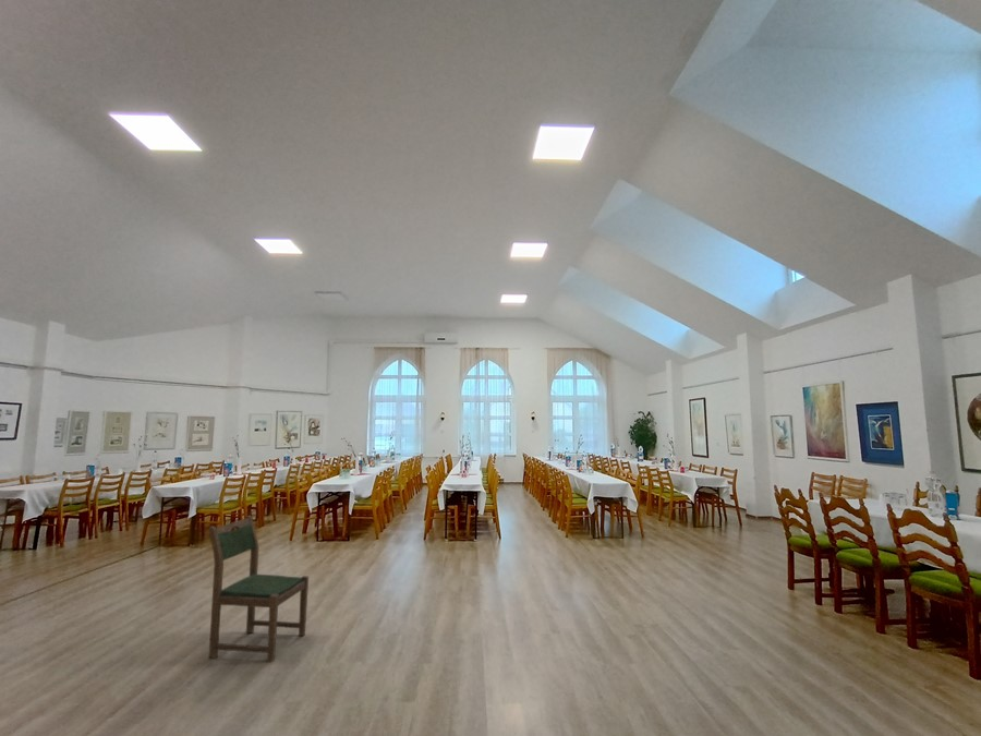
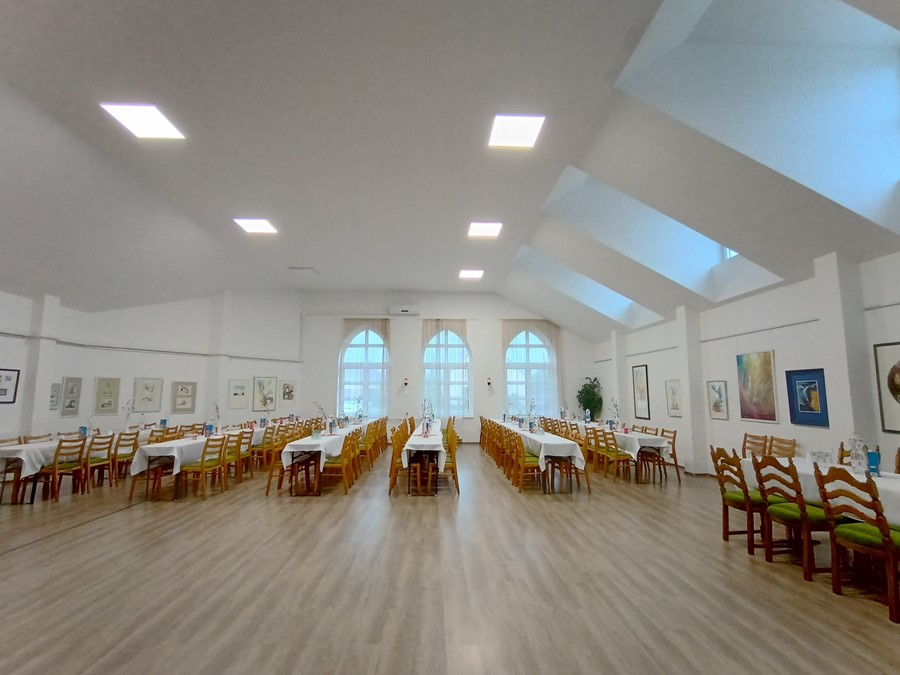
- dining chair [208,515,310,663]
